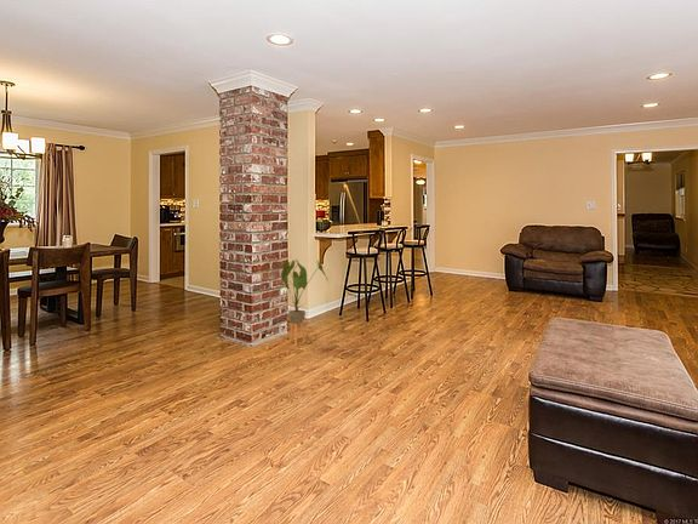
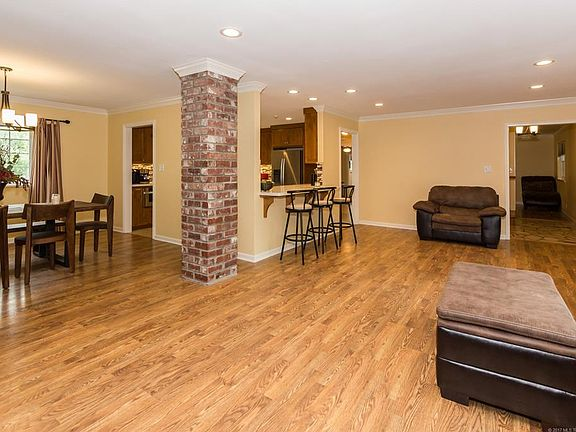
- house plant [276,258,330,346]
